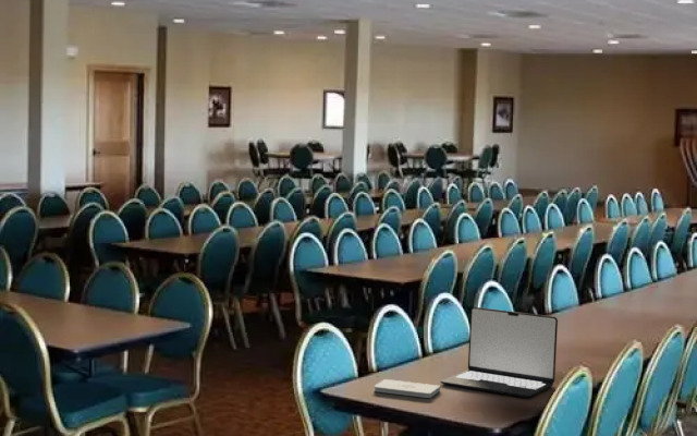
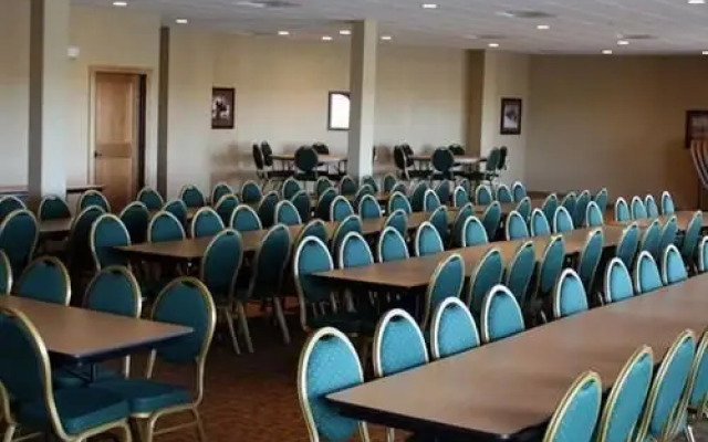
- notepad [374,378,441,399]
- laptop [440,306,559,398]
